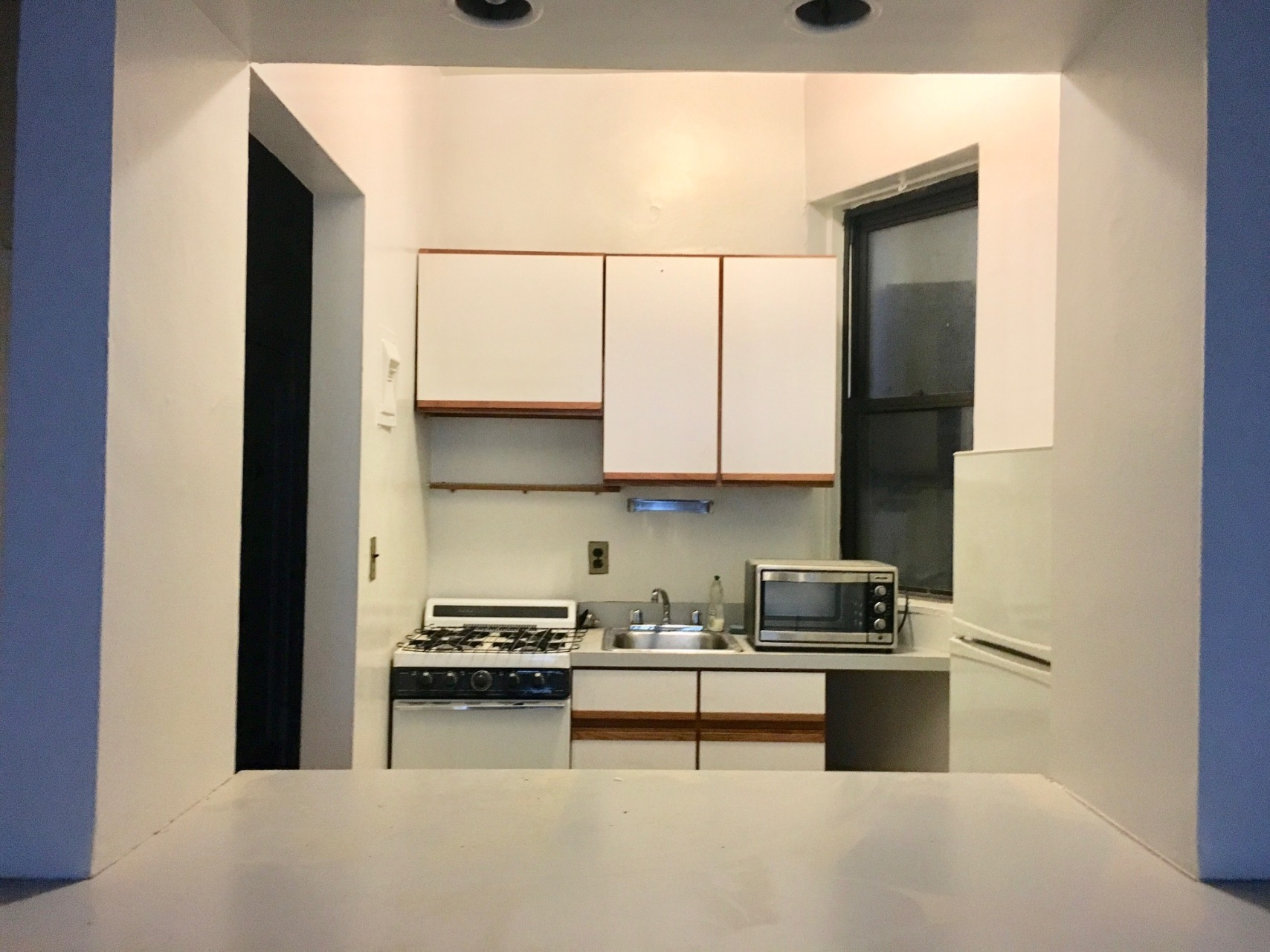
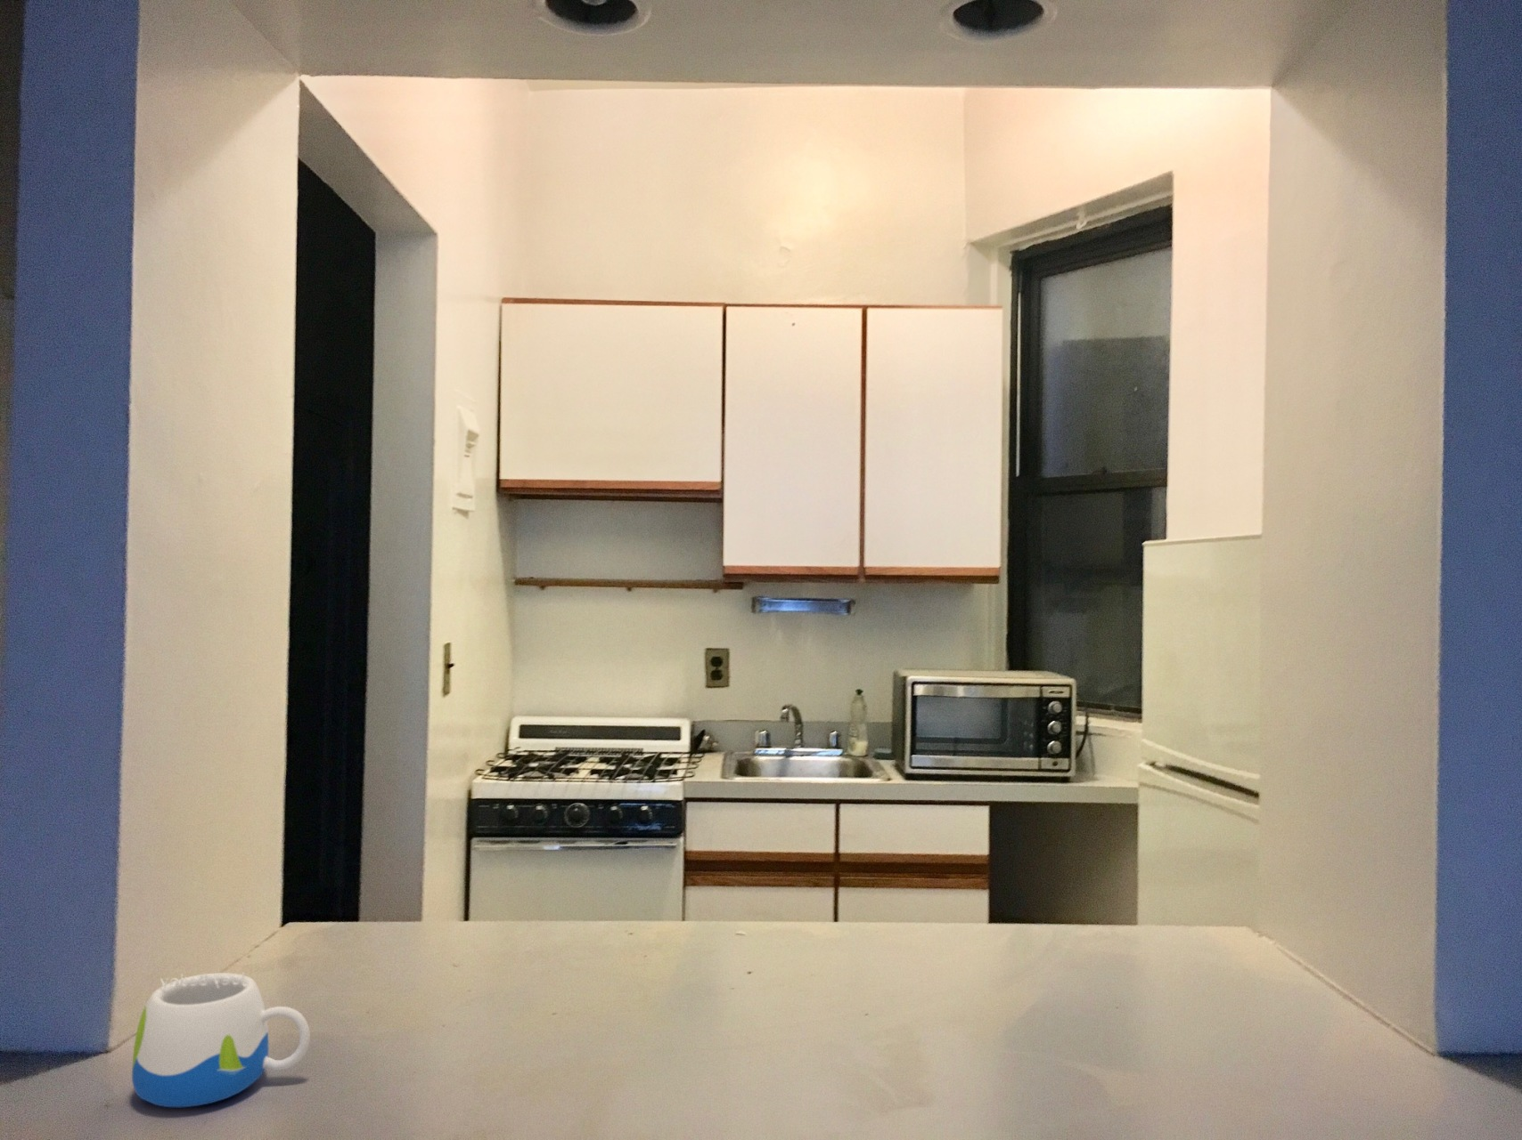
+ mug [131,972,312,1108]
